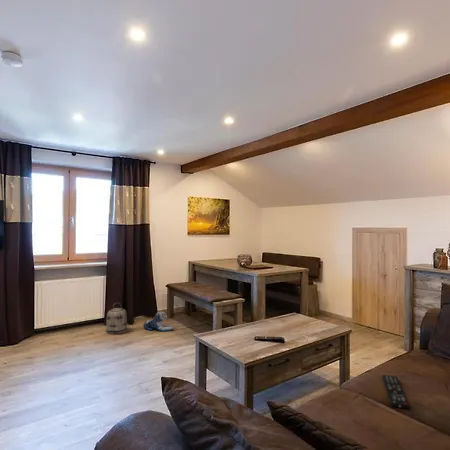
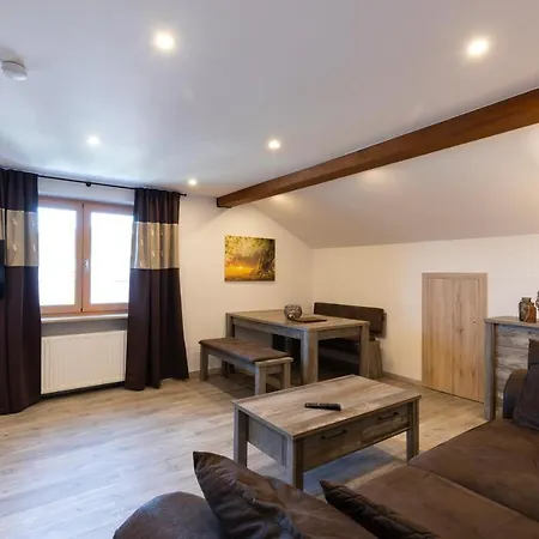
- basket [105,302,128,335]
- remote control [381,374,410,410]
- plush toy [142,311,174,332]
